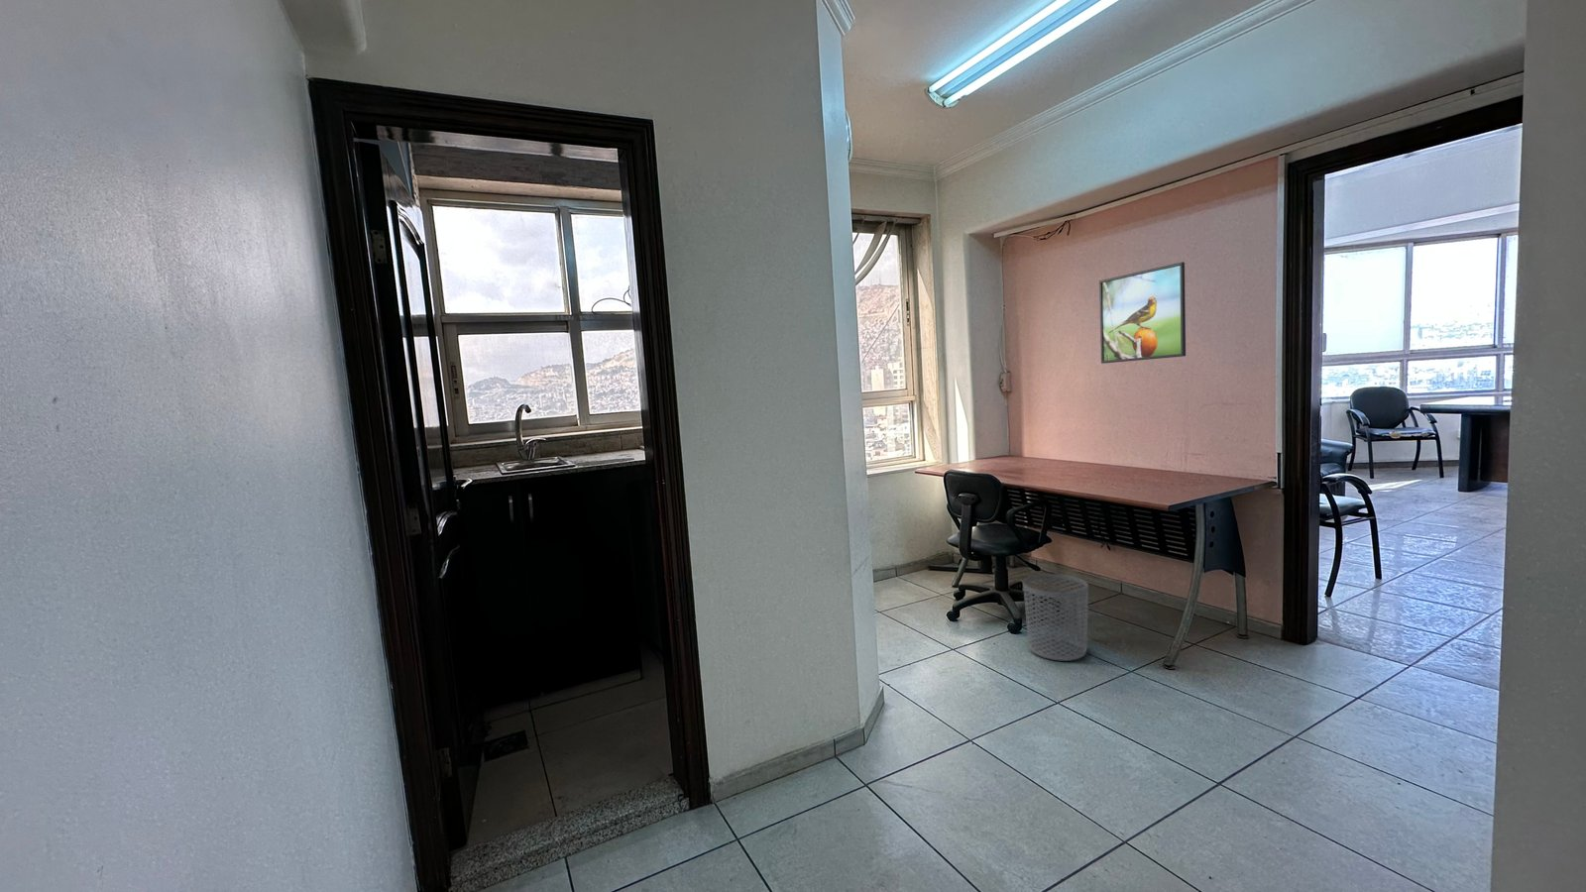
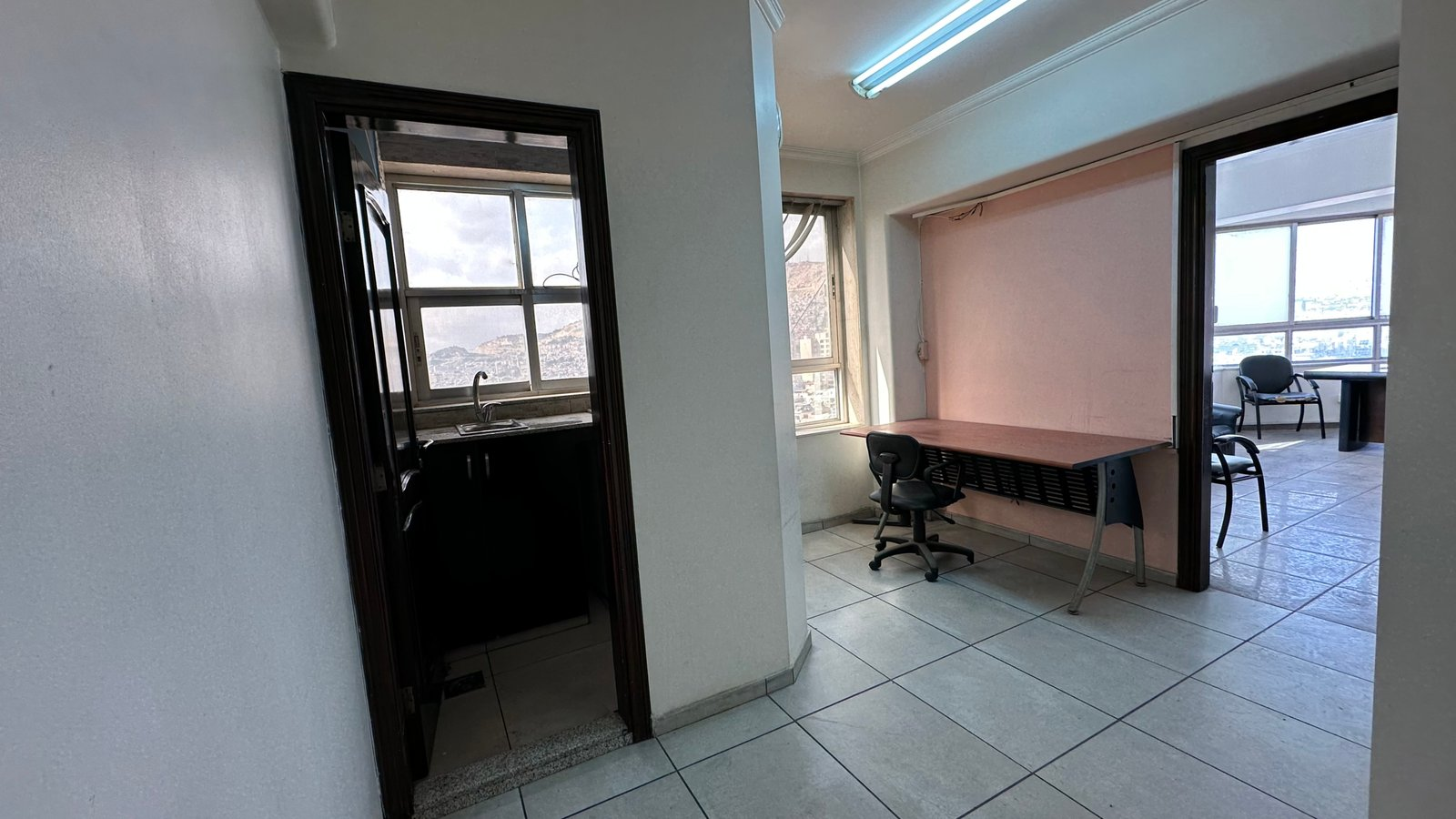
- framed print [1098,260,1186,365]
- waste bin [1022,573,1089,662]
